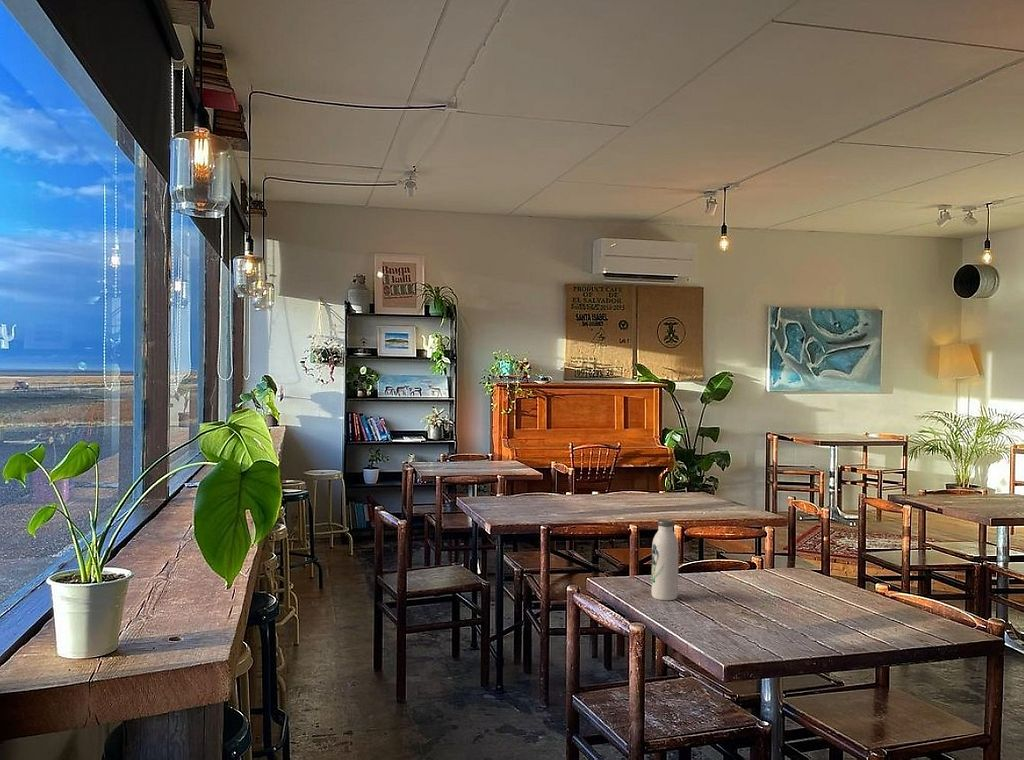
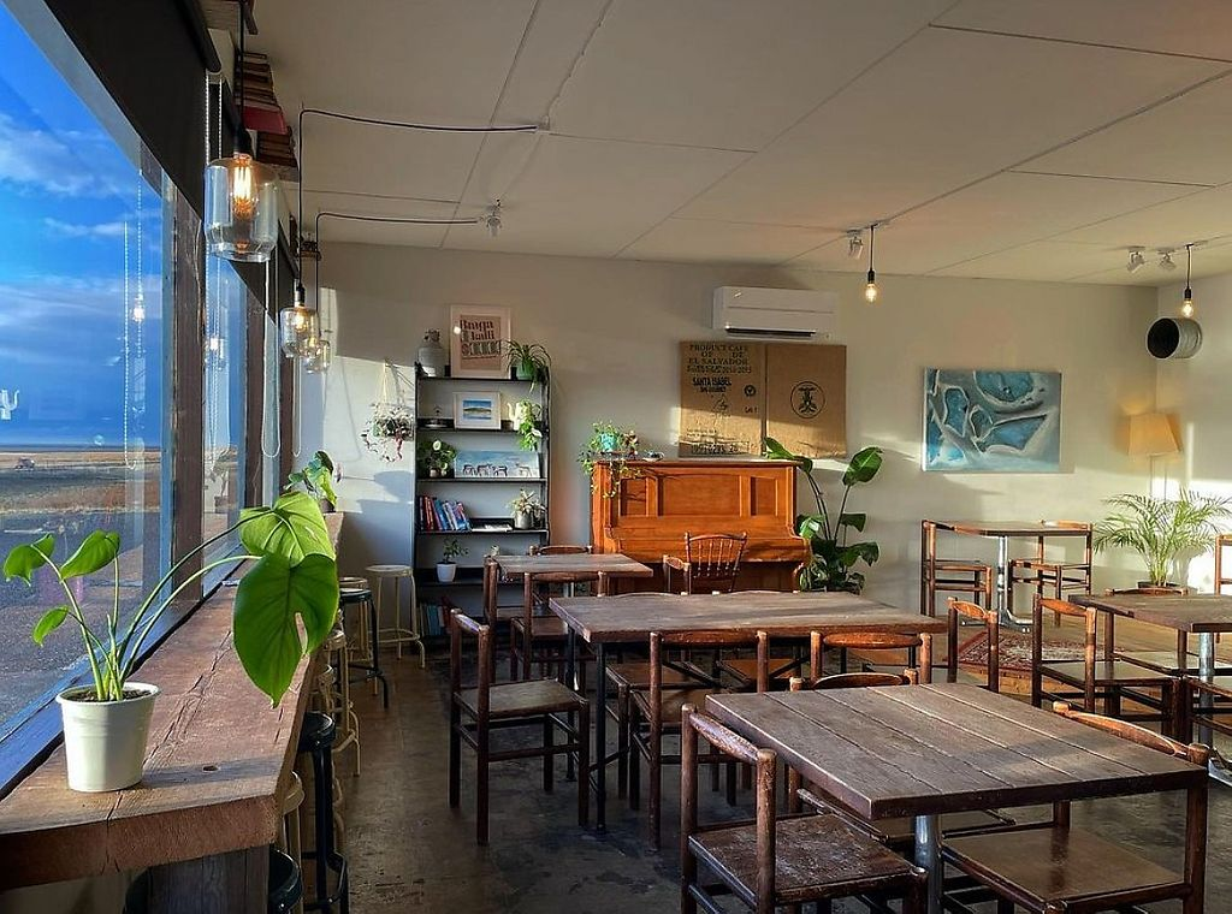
- water bottle [650,518,679,601]
